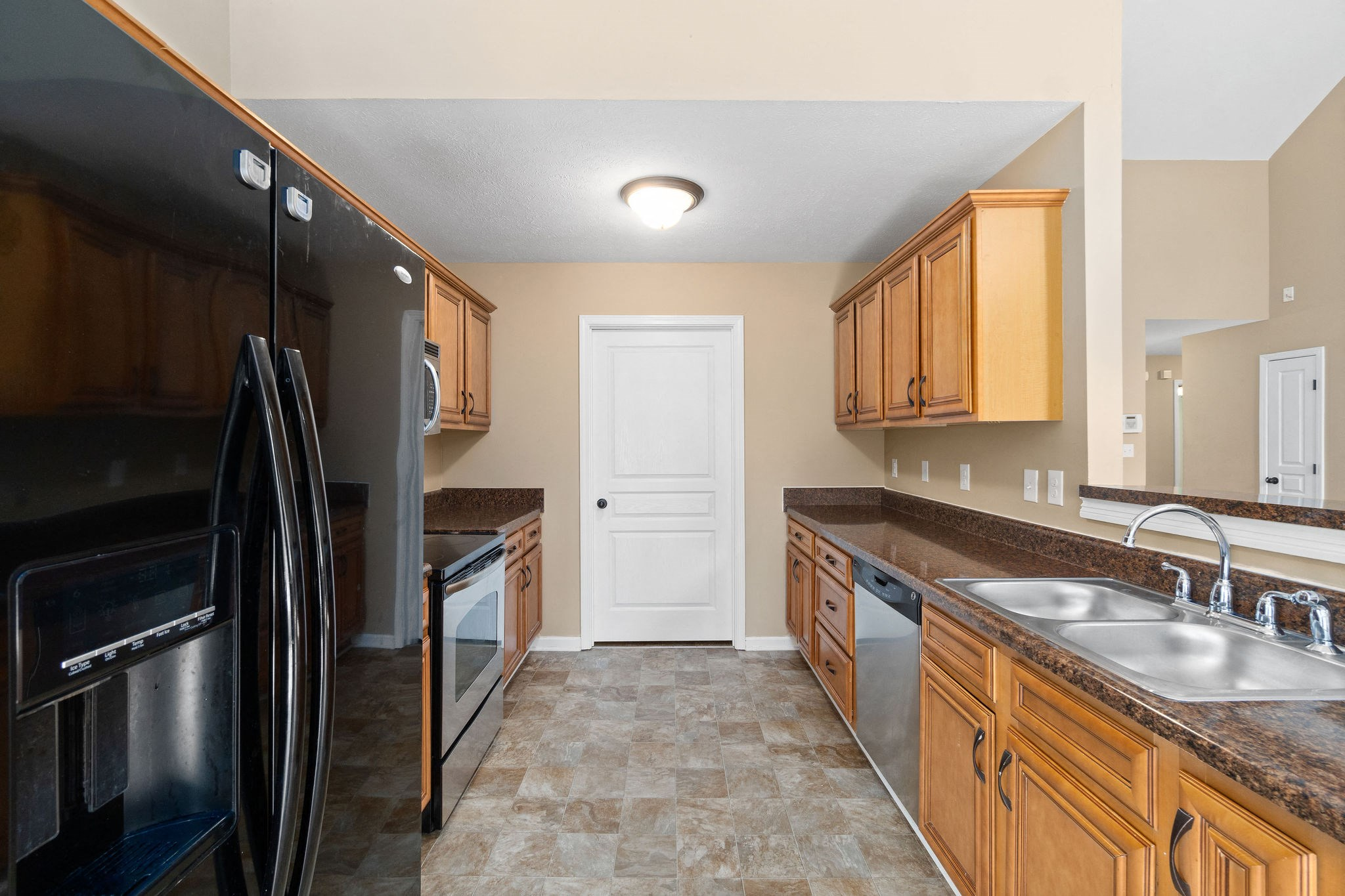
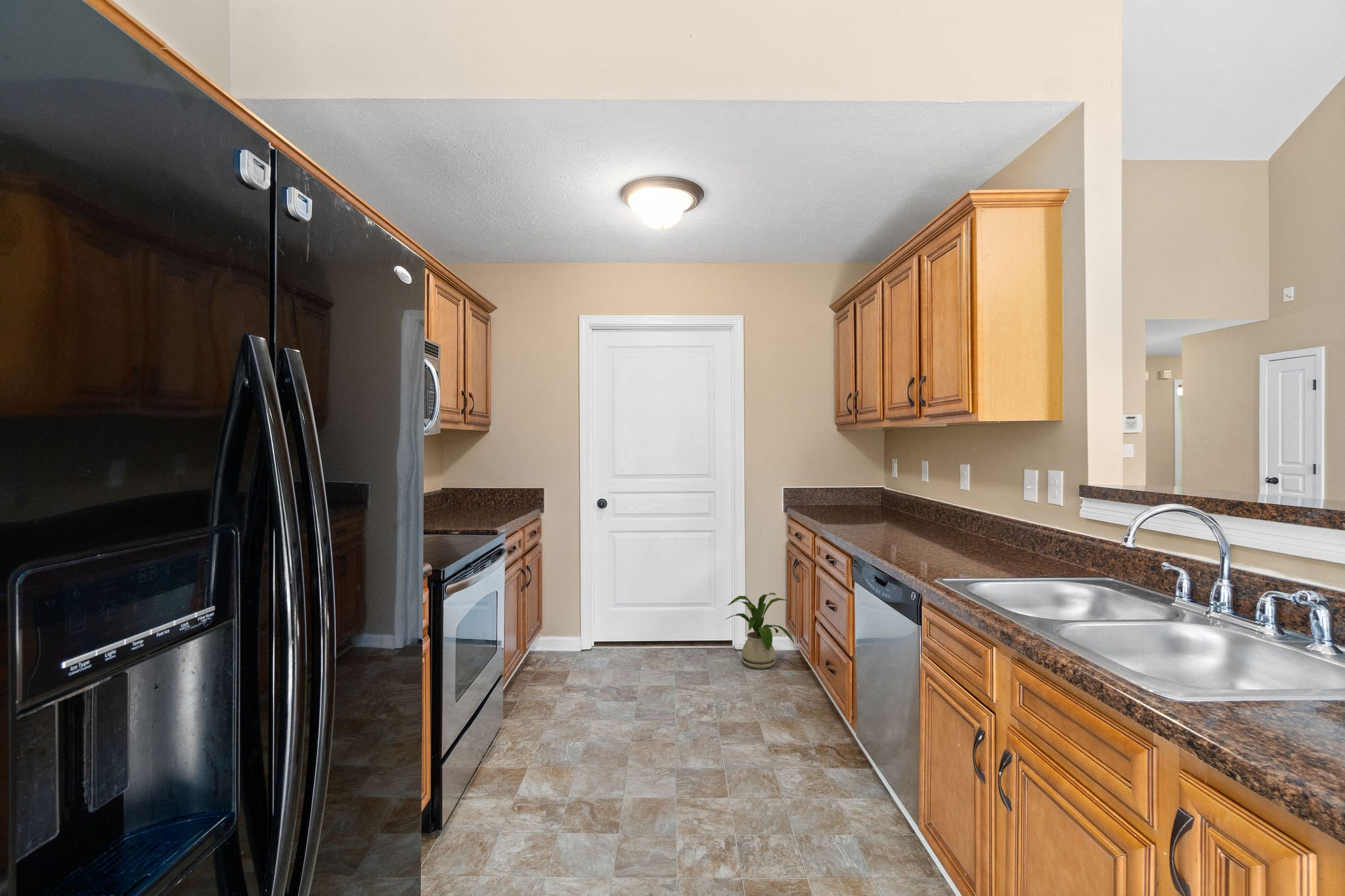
+ house plant [725,592,795,669]
